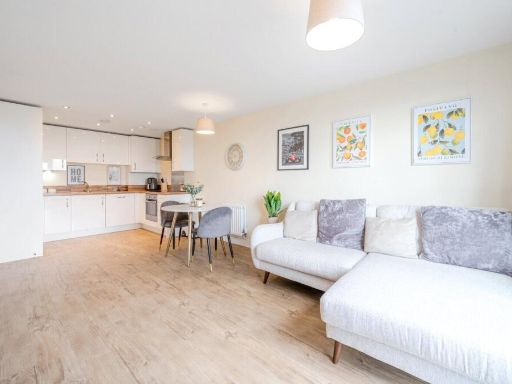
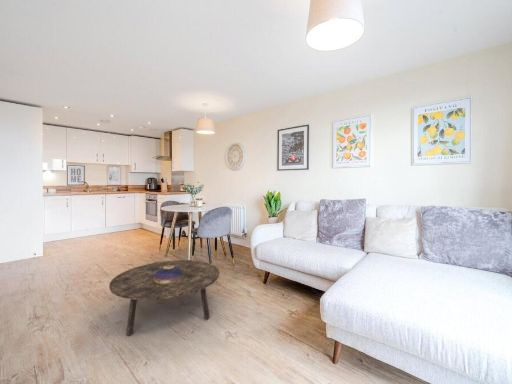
+ coffee table [108,259,220,337]
+ decorative bowl [153,265,184,283]
